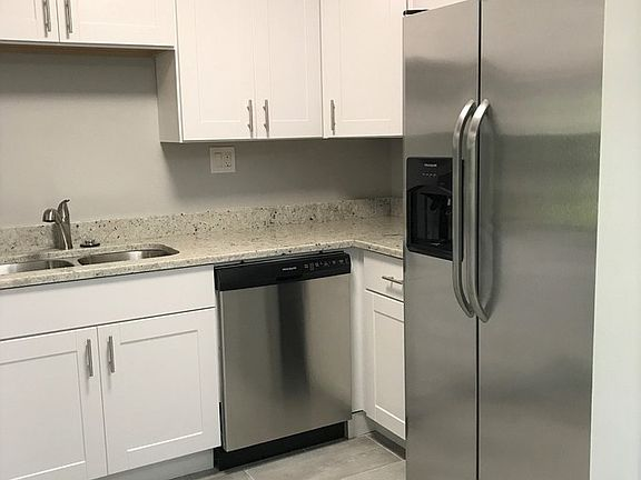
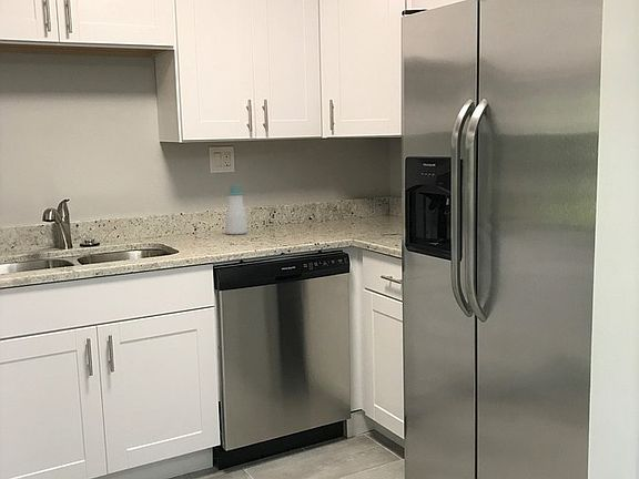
+ soap bottle [225,183,248,235]
